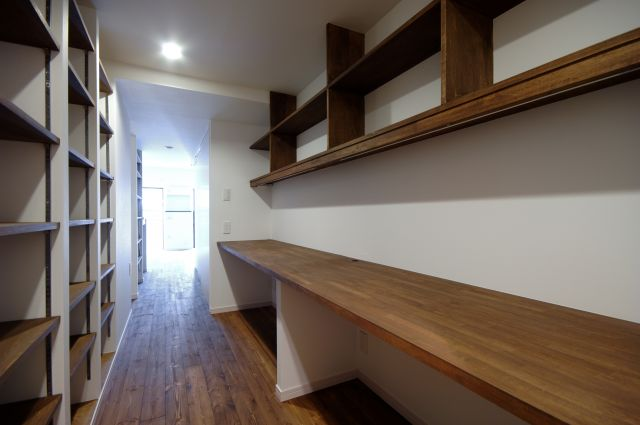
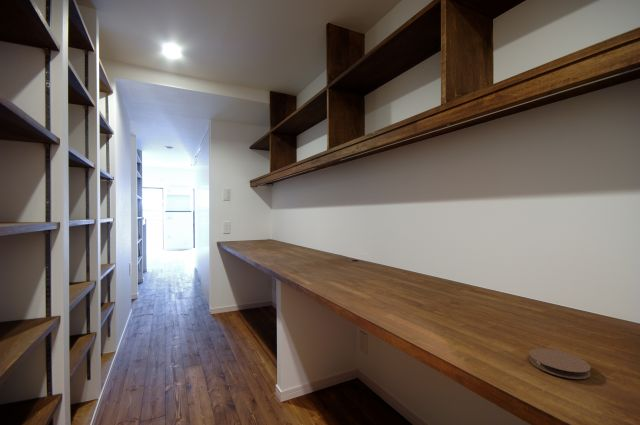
+ coaster [529,347,592,380]
